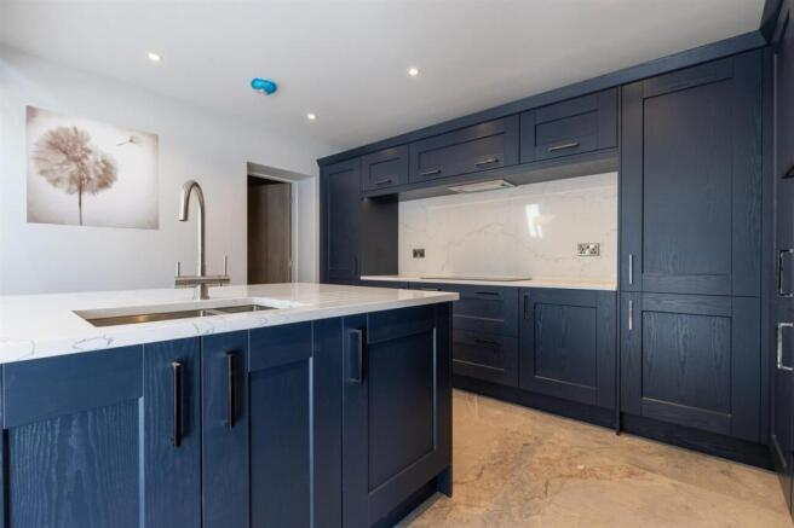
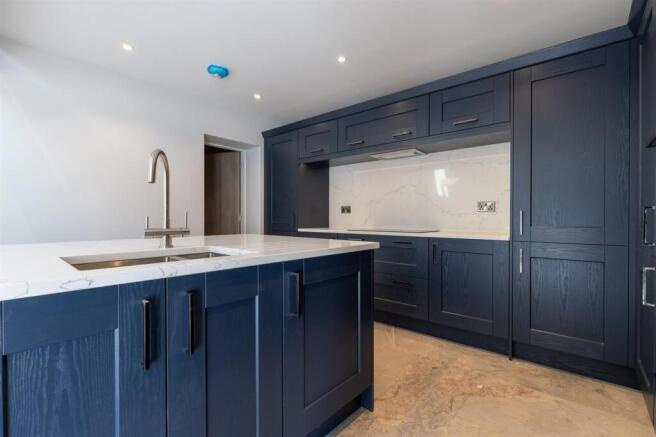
- wall art [24,104,160,231]
